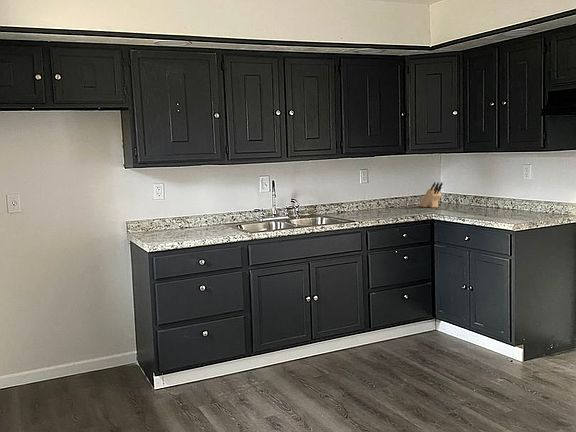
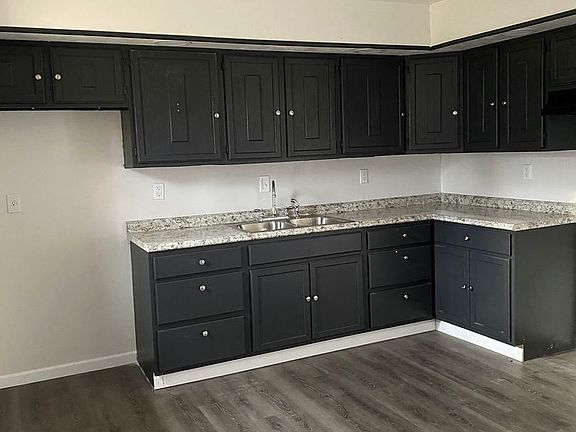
- knife block [418,181,444,208]
